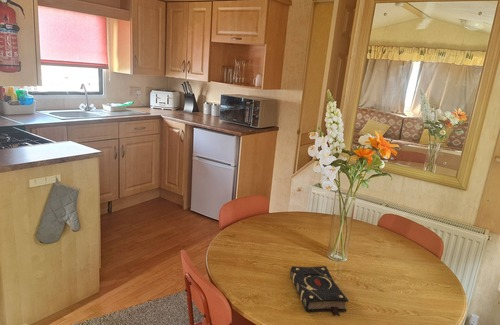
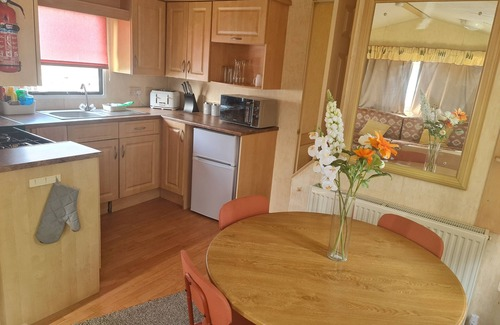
- book [289,265,349,317]
